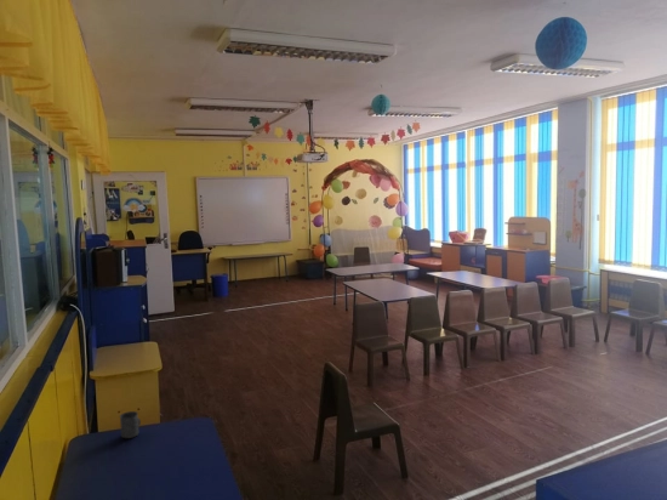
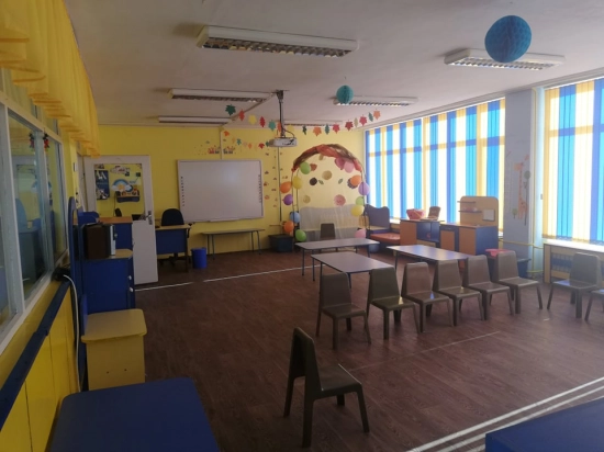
- mug [119,410,142,439]
